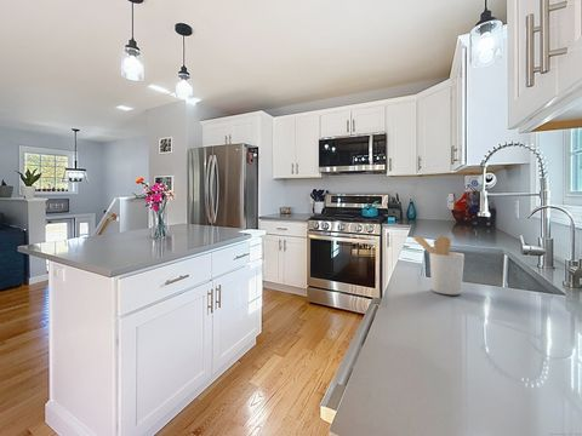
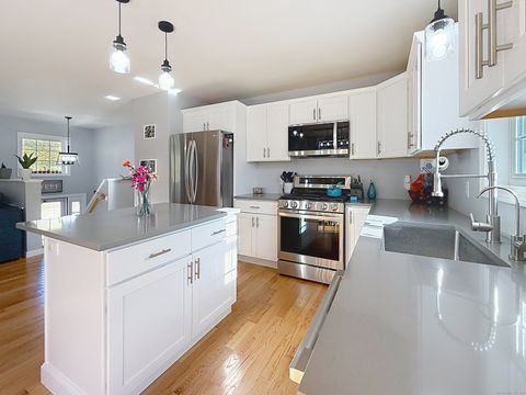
- utensil holder [411,235,466,296]
